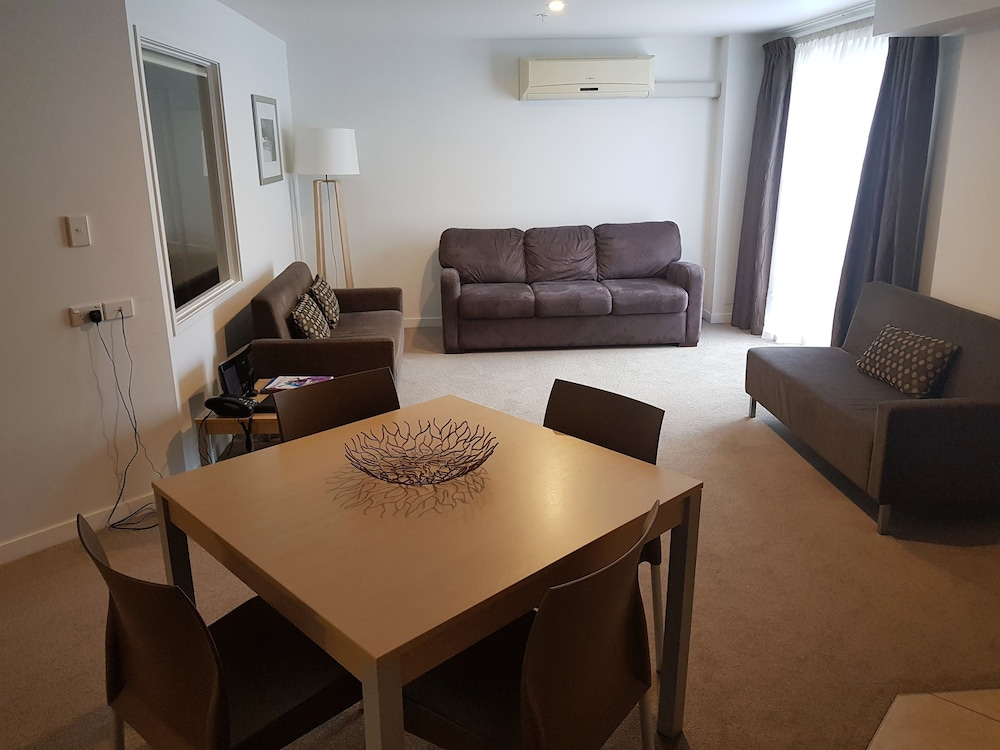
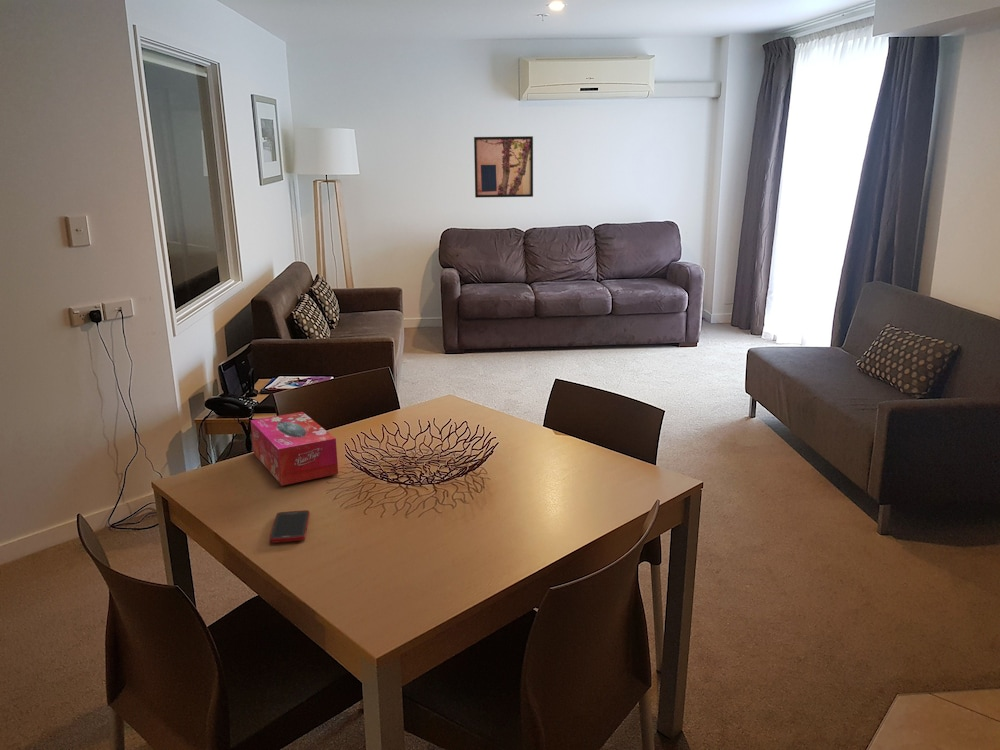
+ cell phone [268,509,311,544]
+ wall art [473,135,534,198]
+ tissue box [250,411,339,487]
